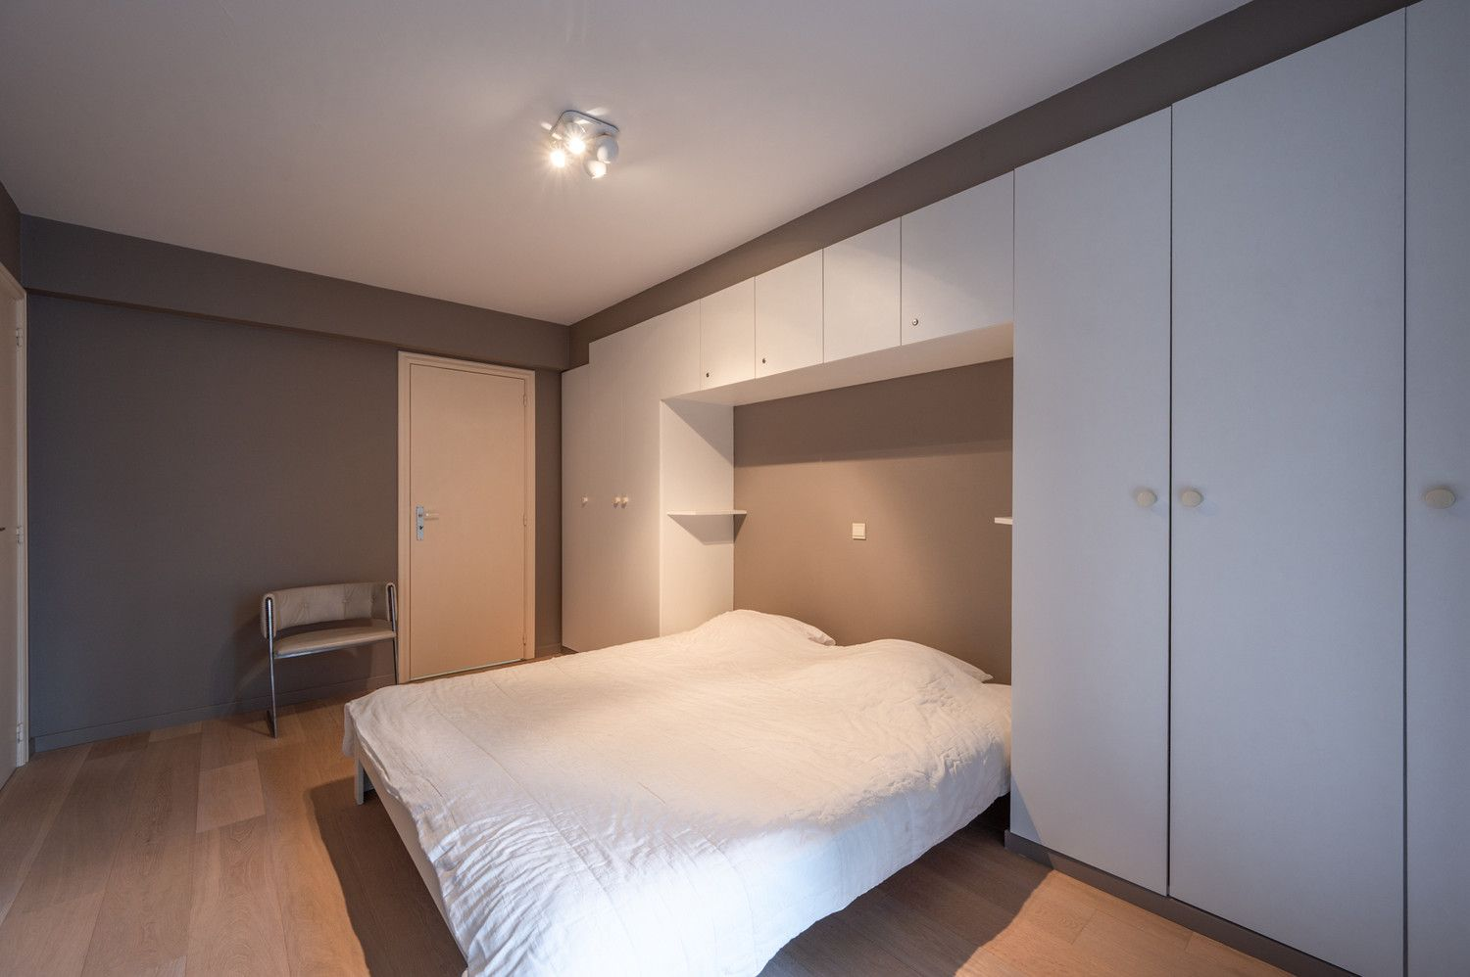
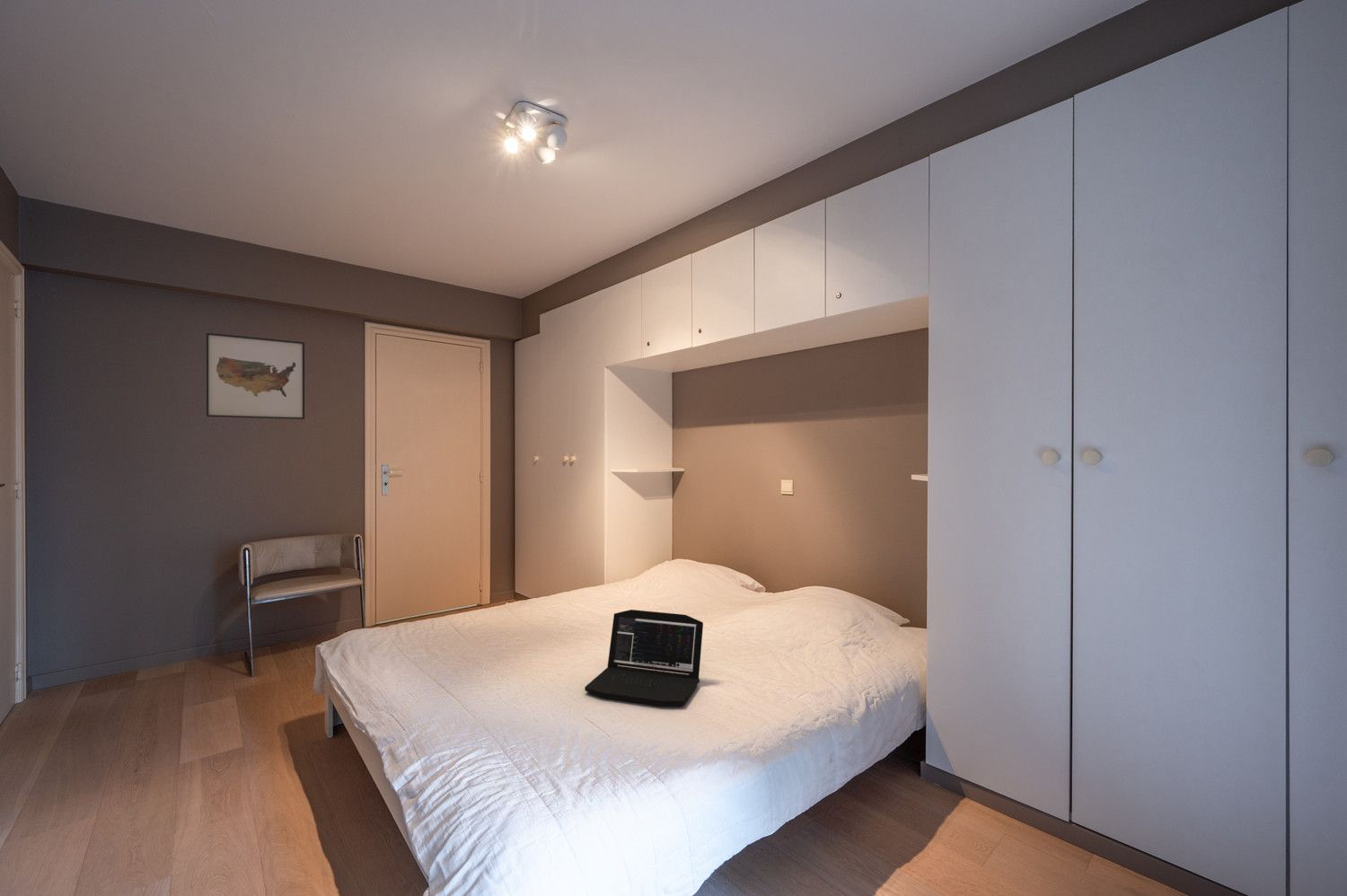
+ laptop [584,609,704,707]
+ wall art [206,332,305,420]
